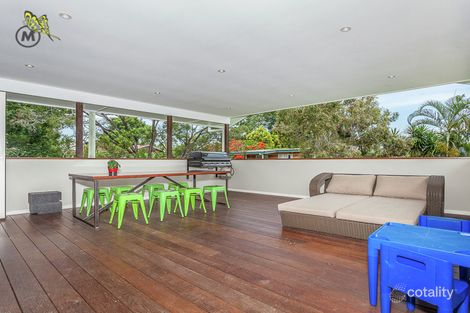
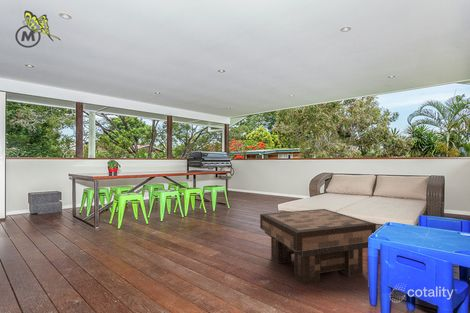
+ coffee table [259,208,377,286]
